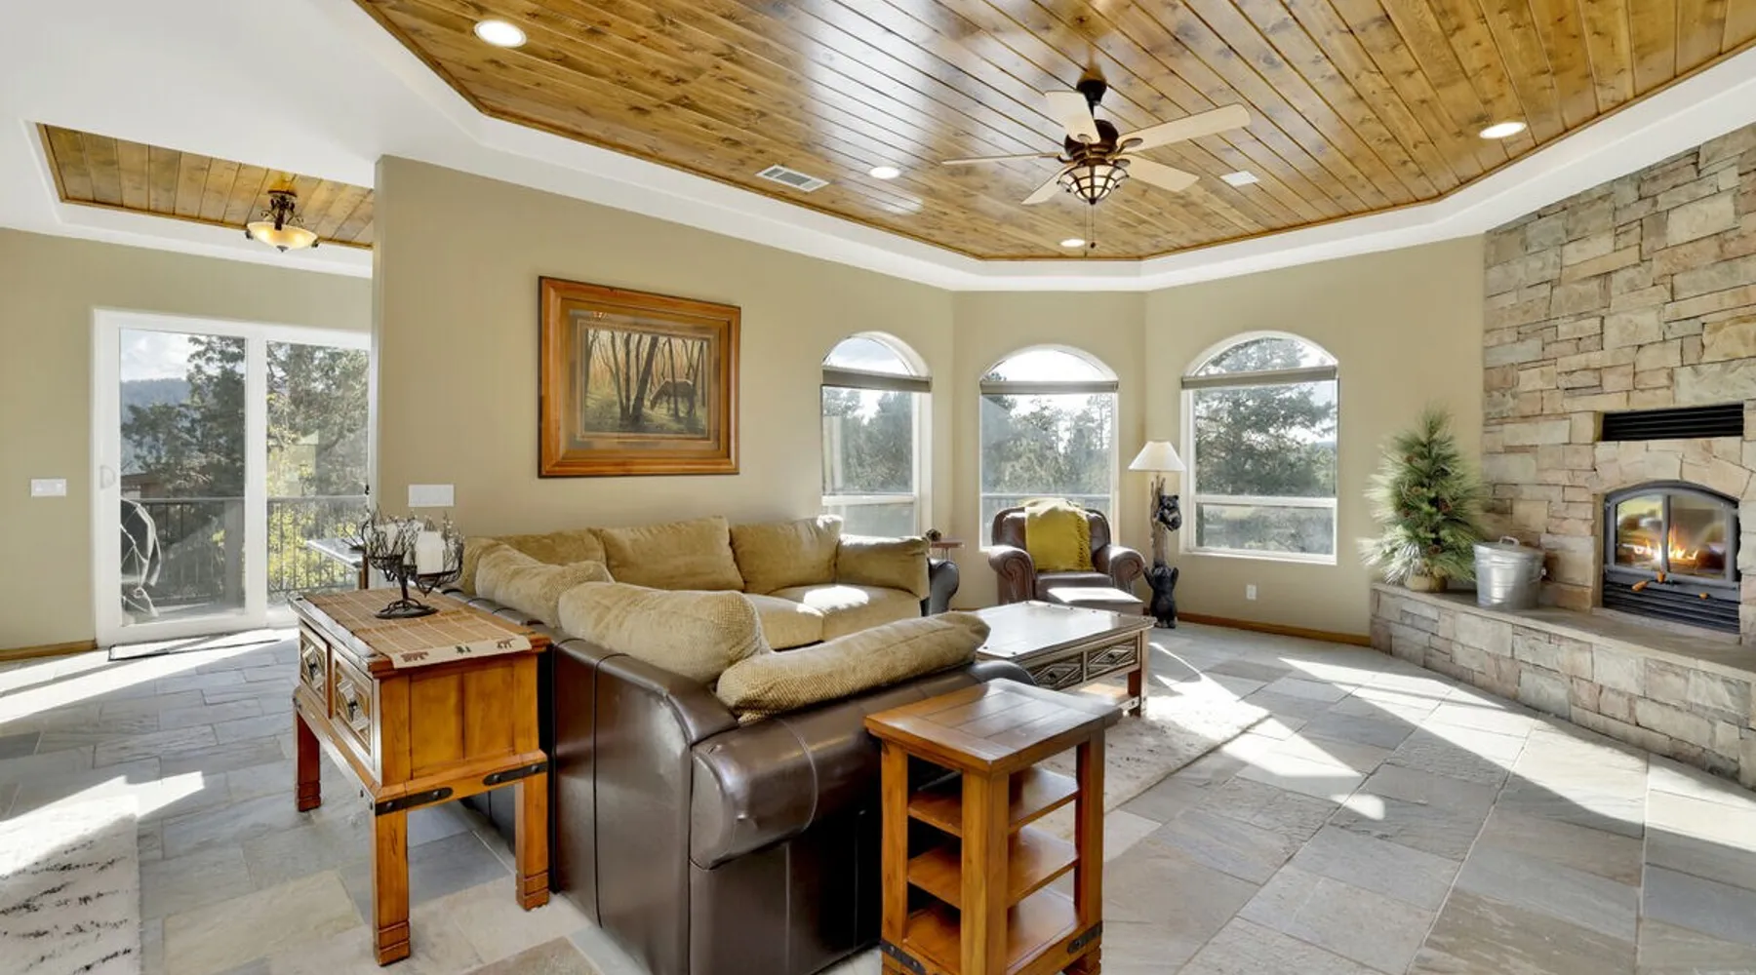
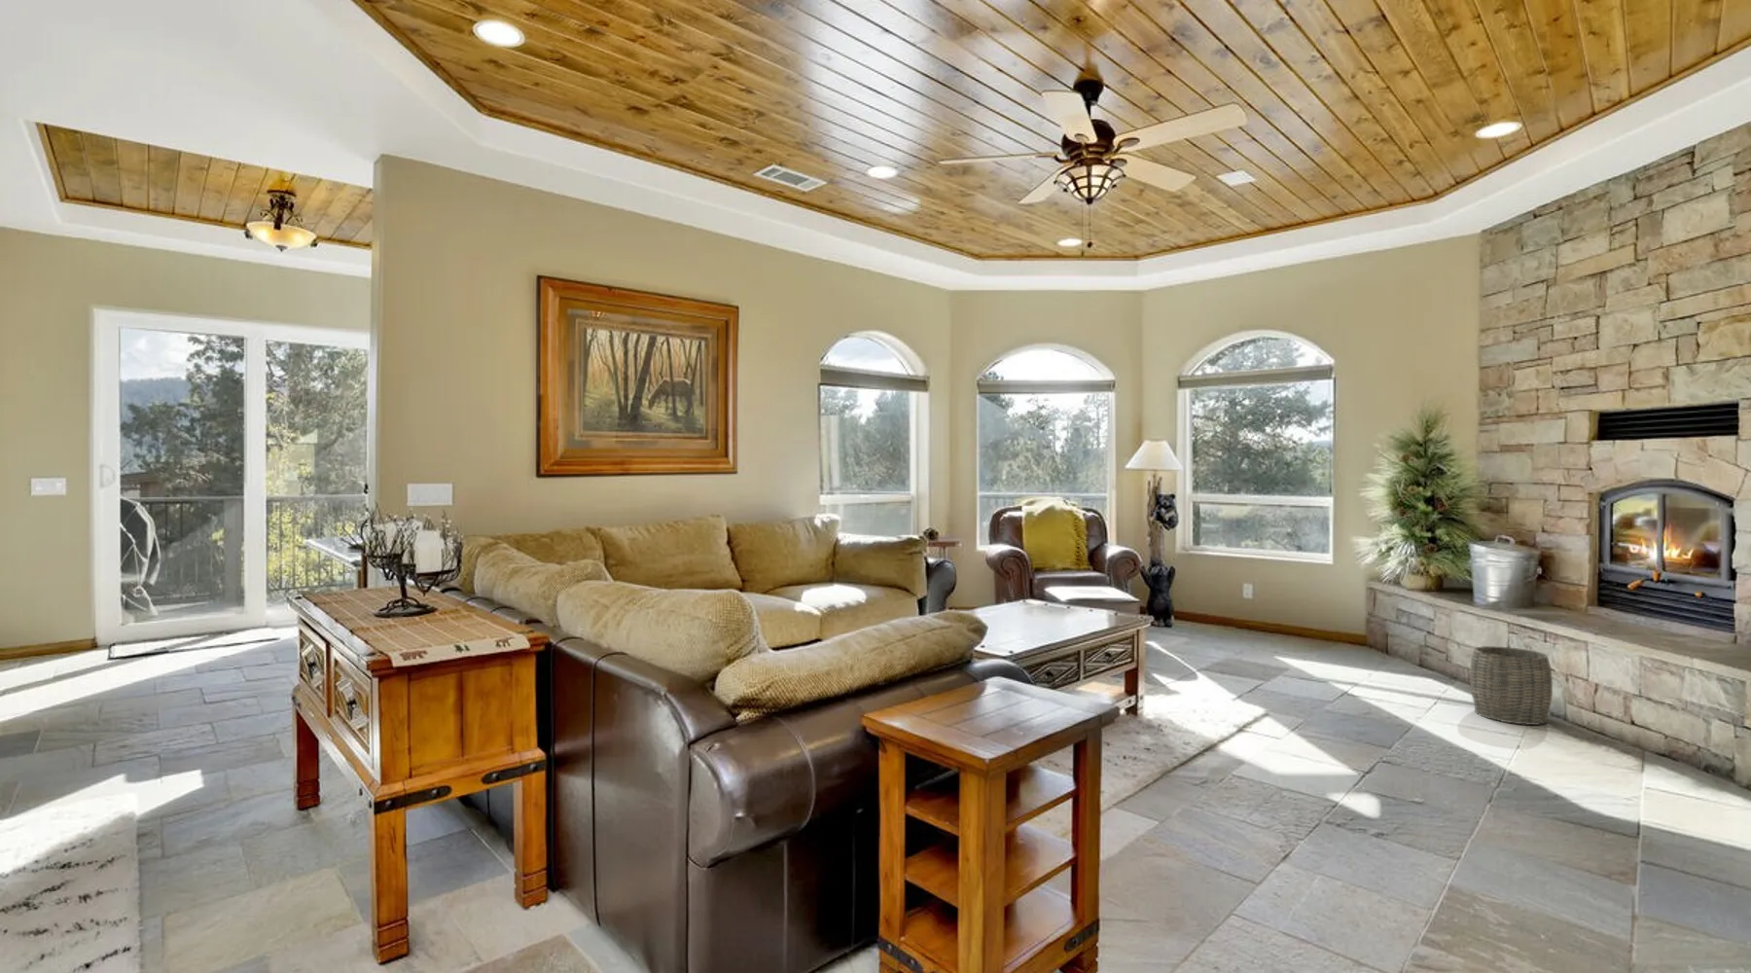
+ woven basket [1468,645,1553,726]
